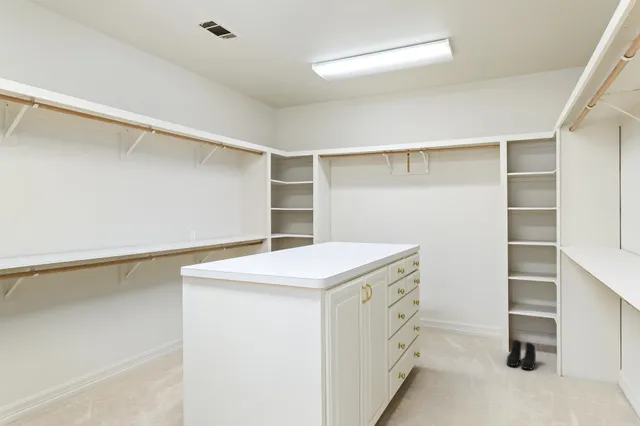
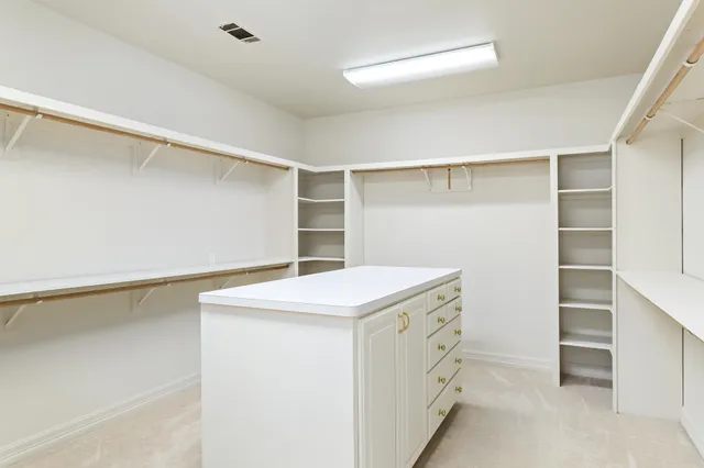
- boots [505,339,537,371]
